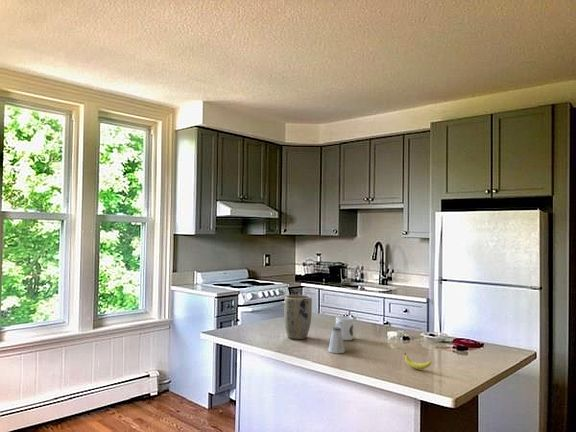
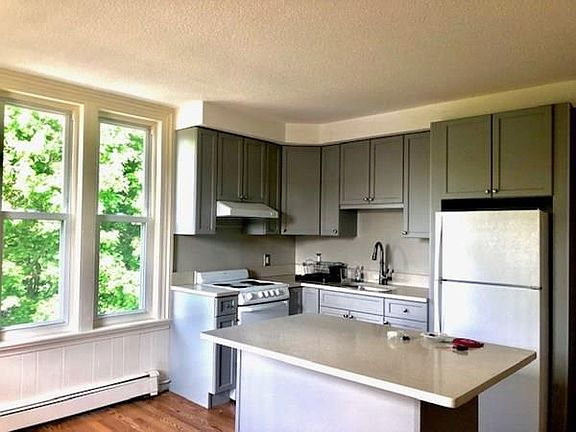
- mug [335,315,354,341]
- saltshaker [327,326,346,354]
- plant pot [283,294,313,341]
- banana [404,352,433,371]
